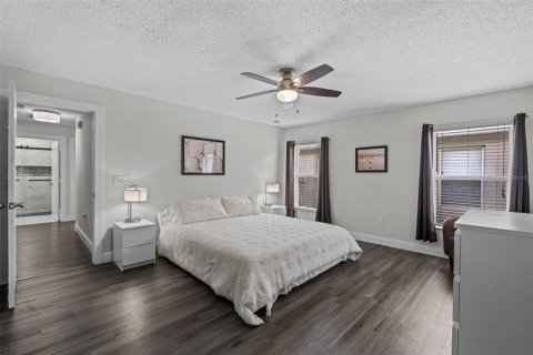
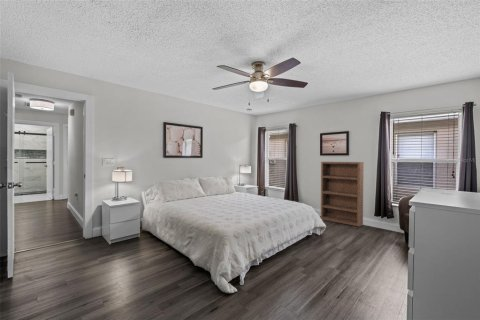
+ bookcase [320,161,364,228]
